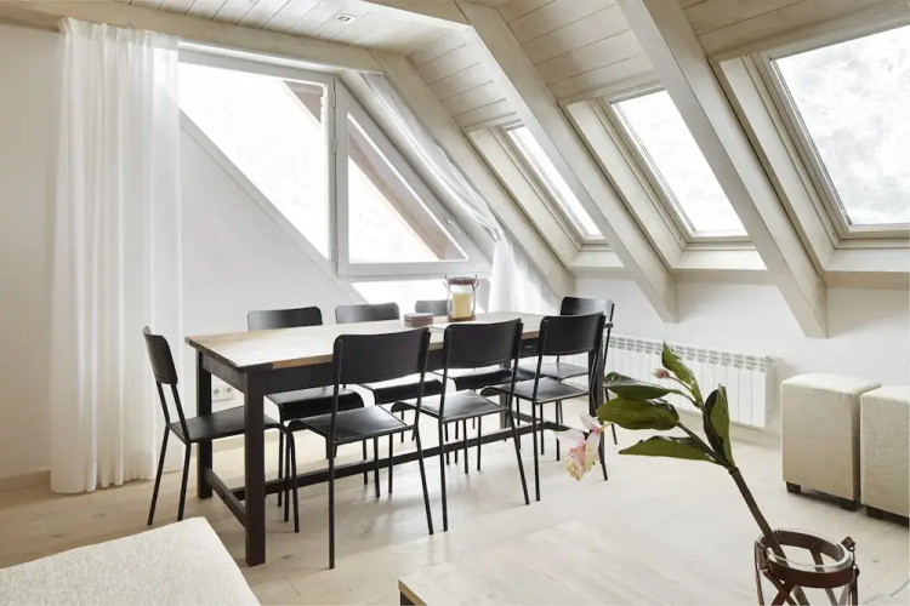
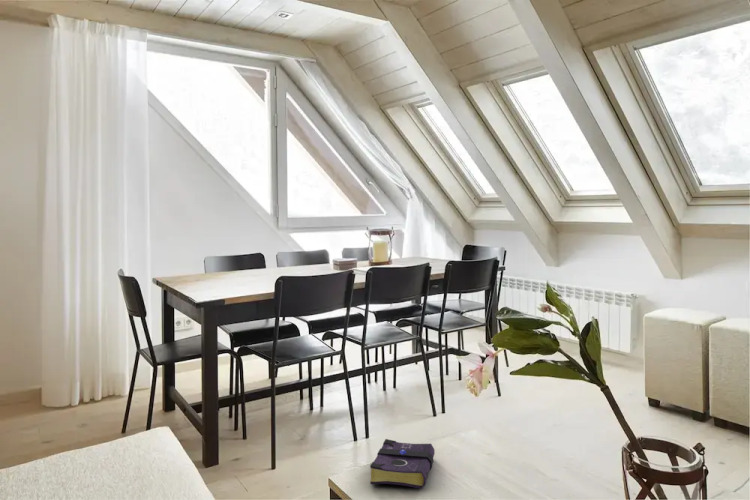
+ book [369,438,436,490]
